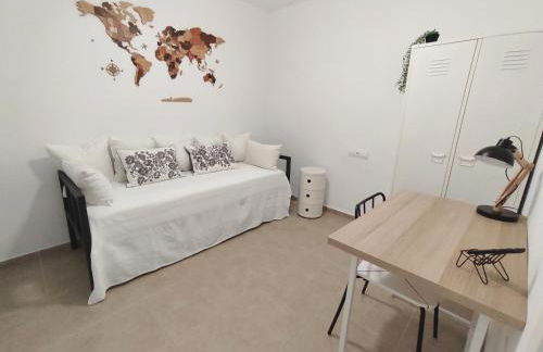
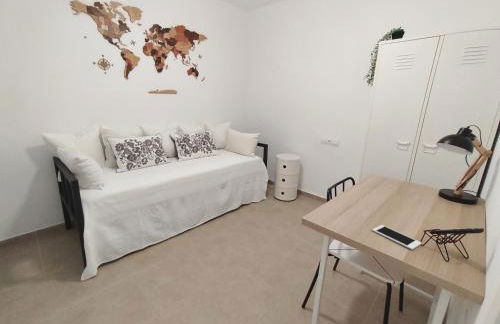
+ cell phone [372,224,422,251]
